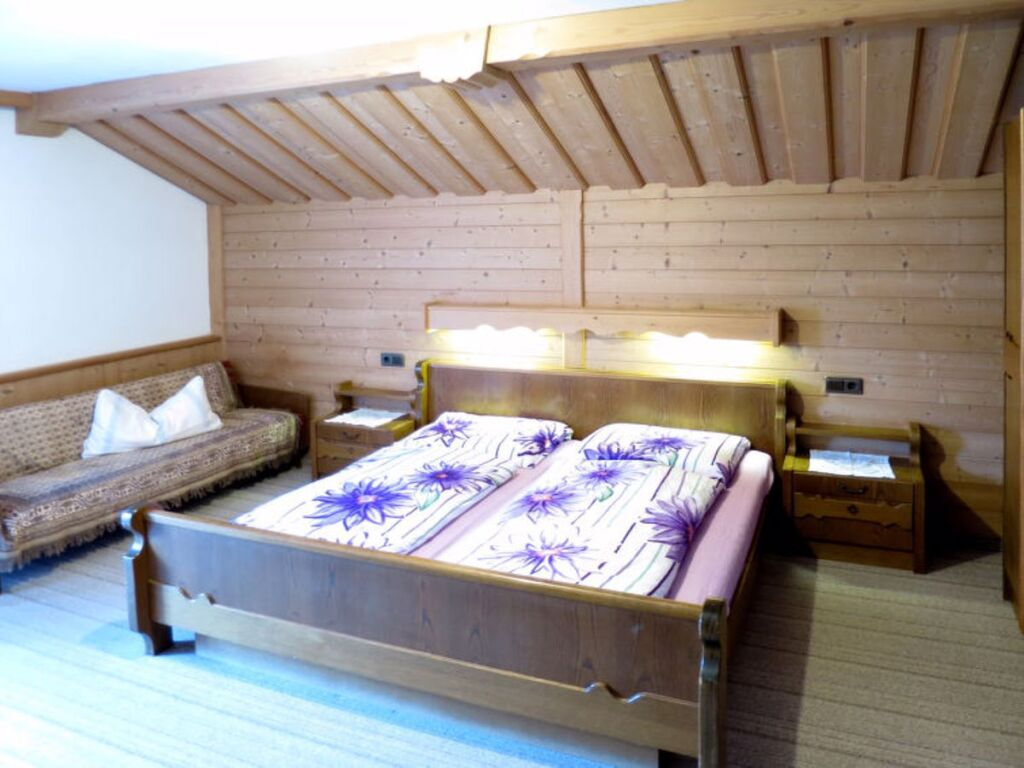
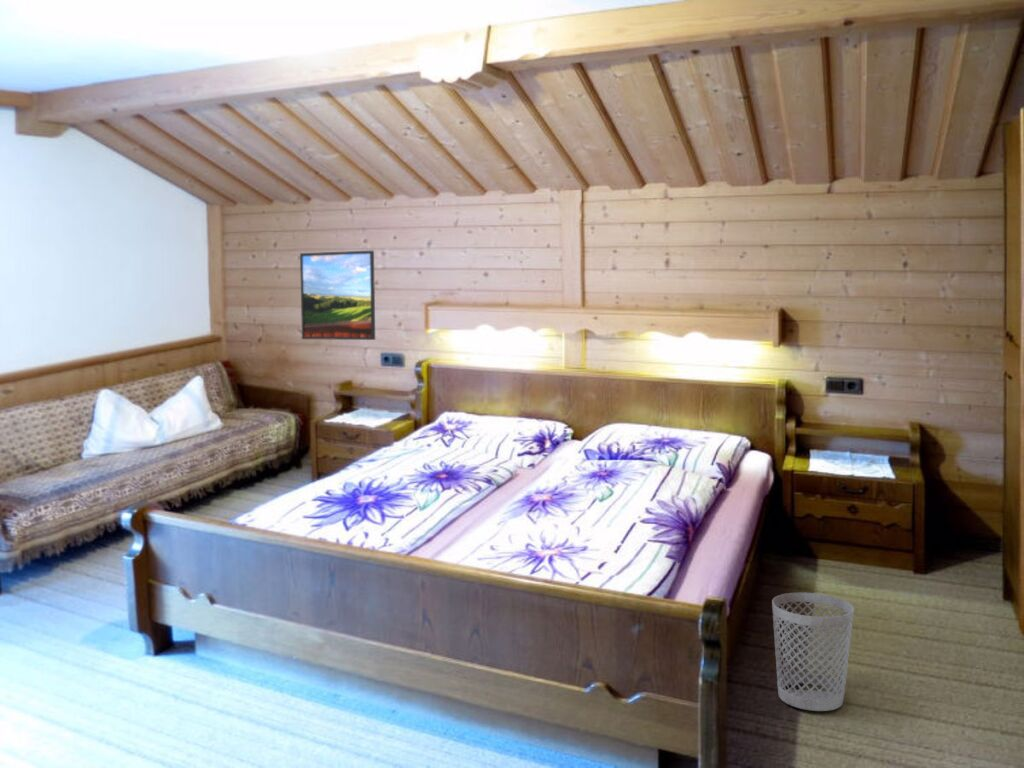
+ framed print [299,250,376,341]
+ wastebasket [771,592,855,712]
